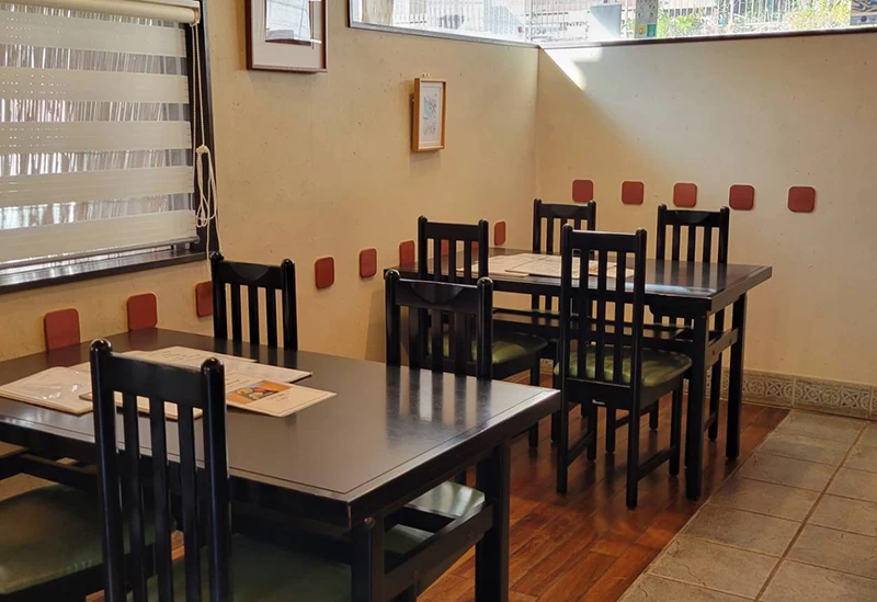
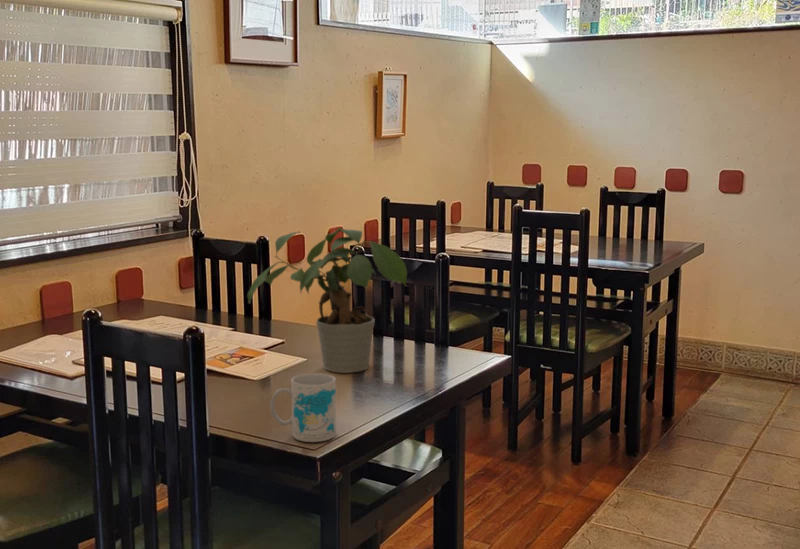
+ potted plant [246,227,408,374]
+ mug [269,372,337,443]
